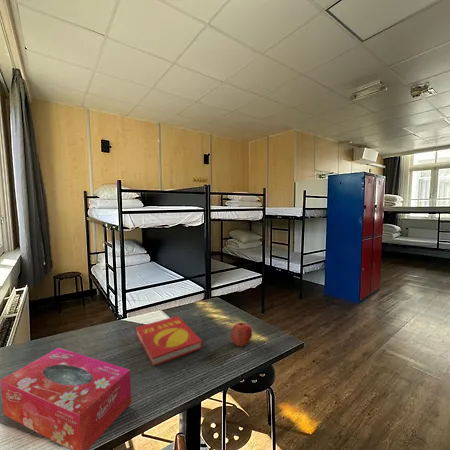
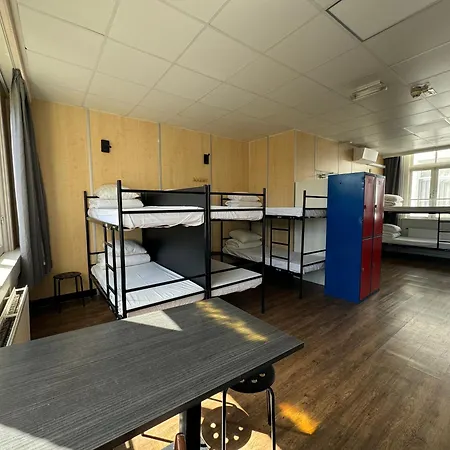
- apple [230,321,253,348]
- tissue box [0,347,132,450]
- book [135,315,203,367]
